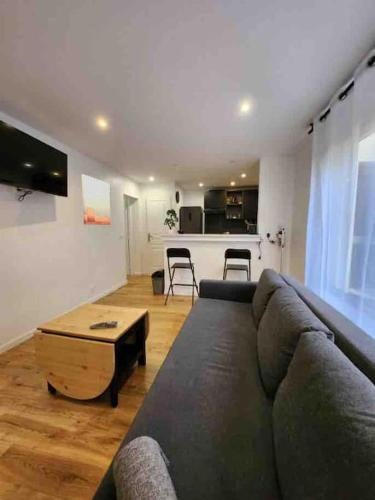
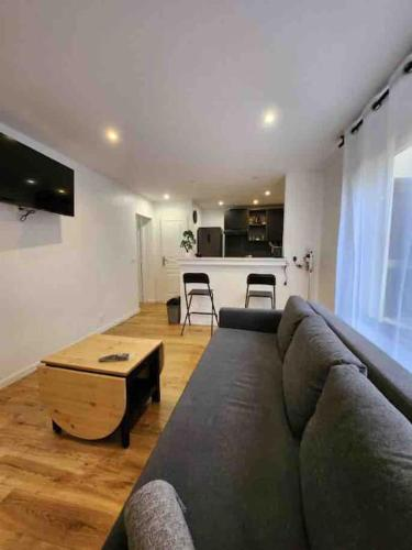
- wall art [81,174,112,226]
